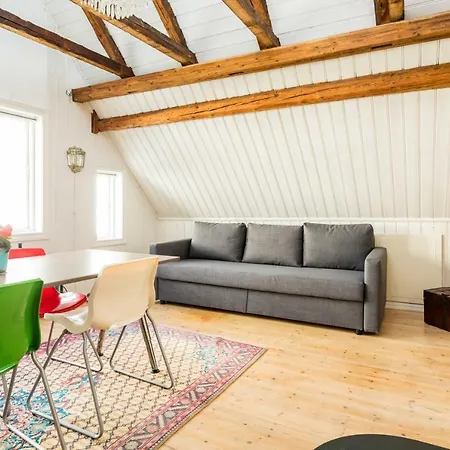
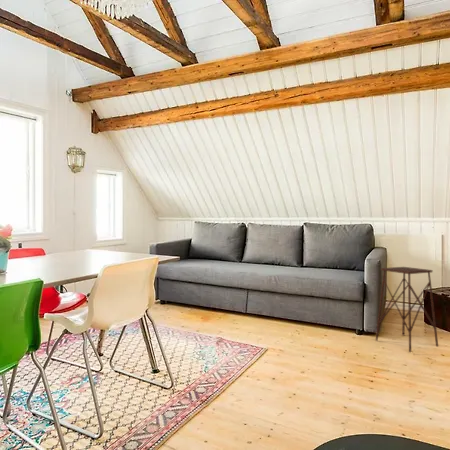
+ side table [375,266,439,353]
